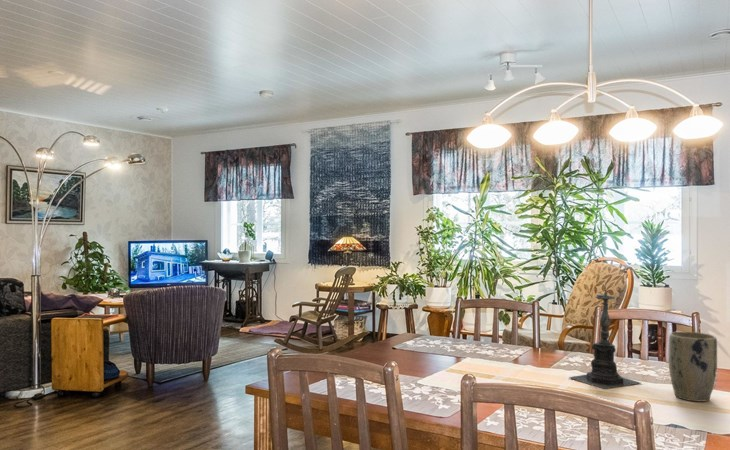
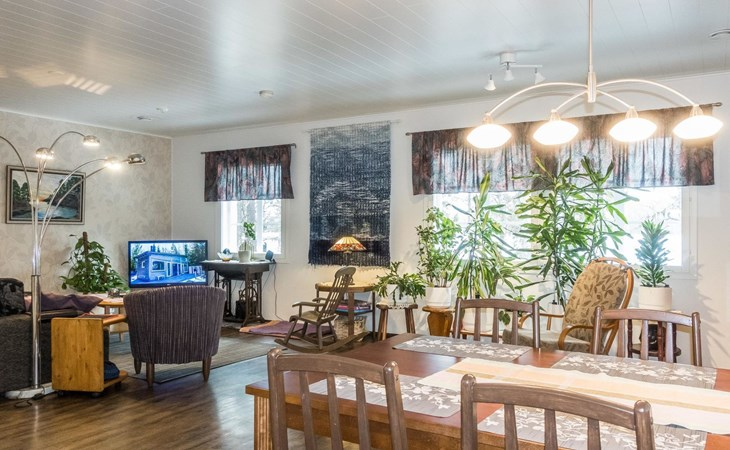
- candle holder [567,281,641,390]
- plant pot [668,331,718,402]
